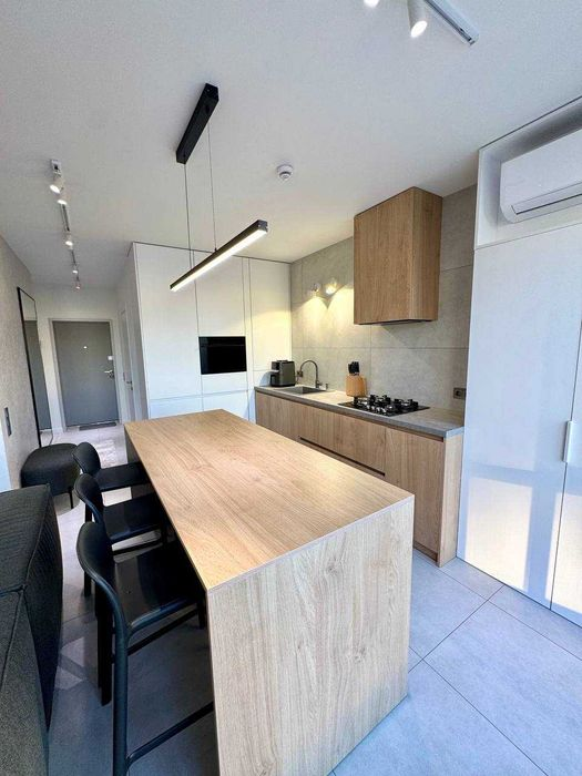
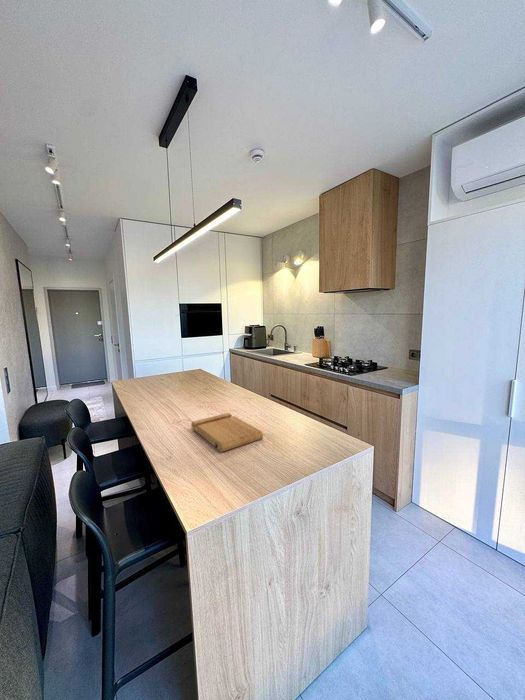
+ cutting board [190,412,264,453]
